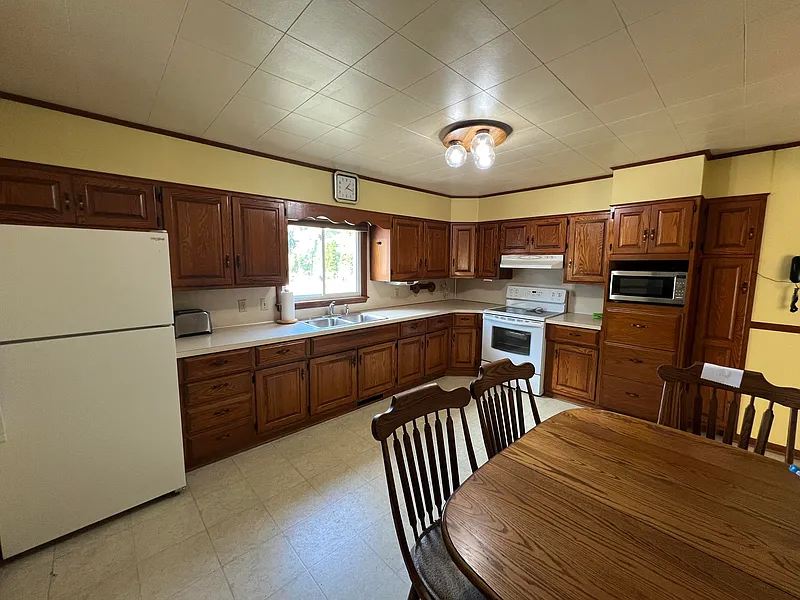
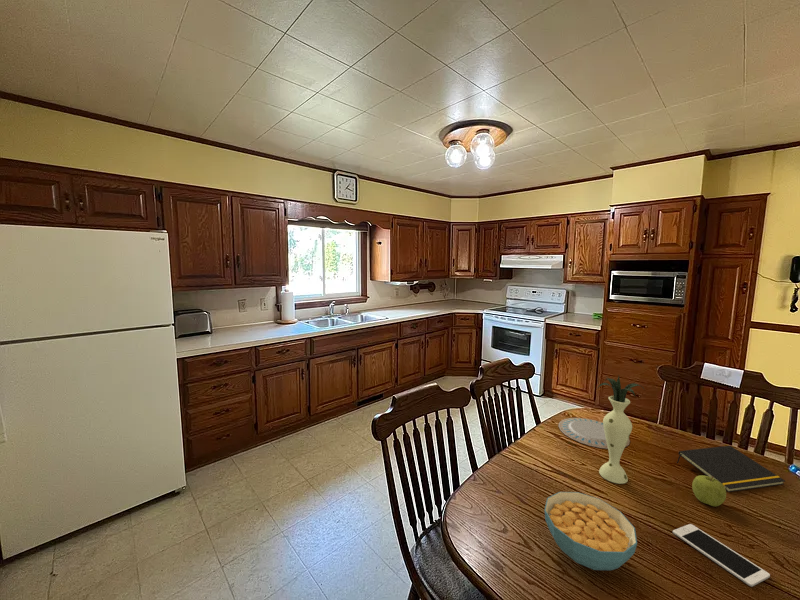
+ notepad [676,445,786,493]
+ fruit [691,474,727,507]
+ cell phone [672,523,771,587]
+ cereal bowl [543,491,638,571]
+ chinaware [558,417,631,450]
+ vase [597,375,646,485]
